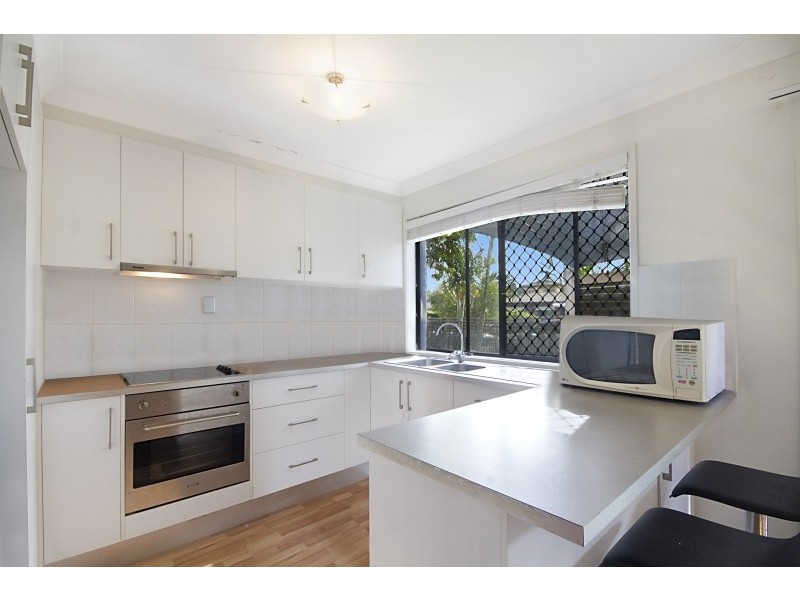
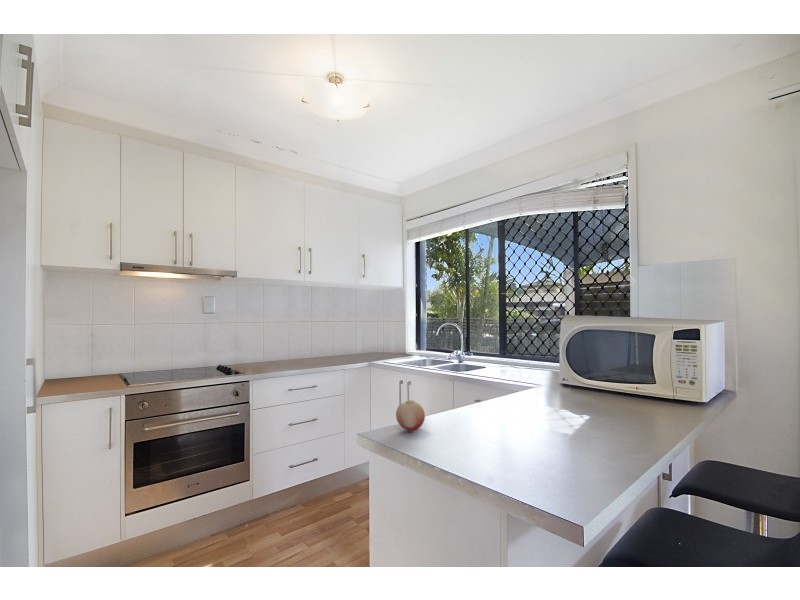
+ fruit [395,399,426,432]
